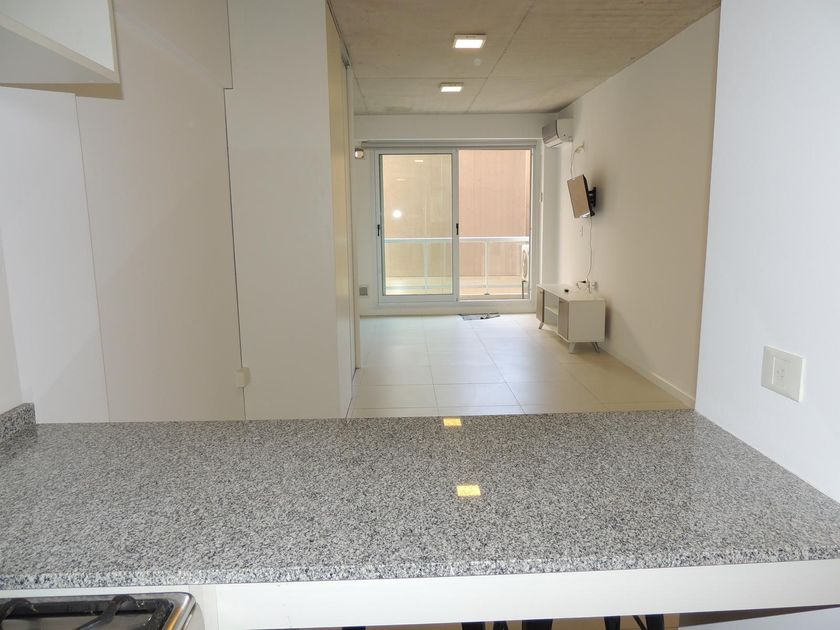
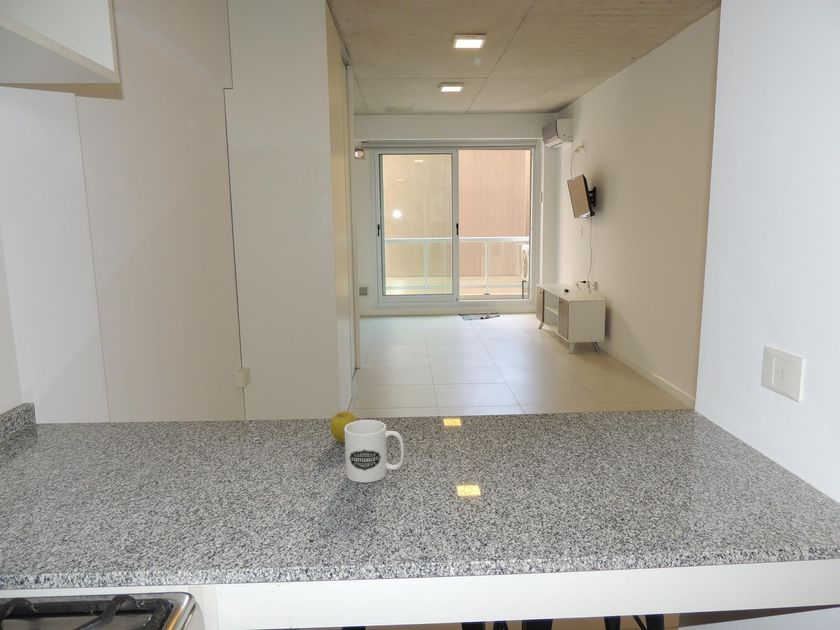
+ mug [344,419,405,484]
+ apple [329,410,358,444]
